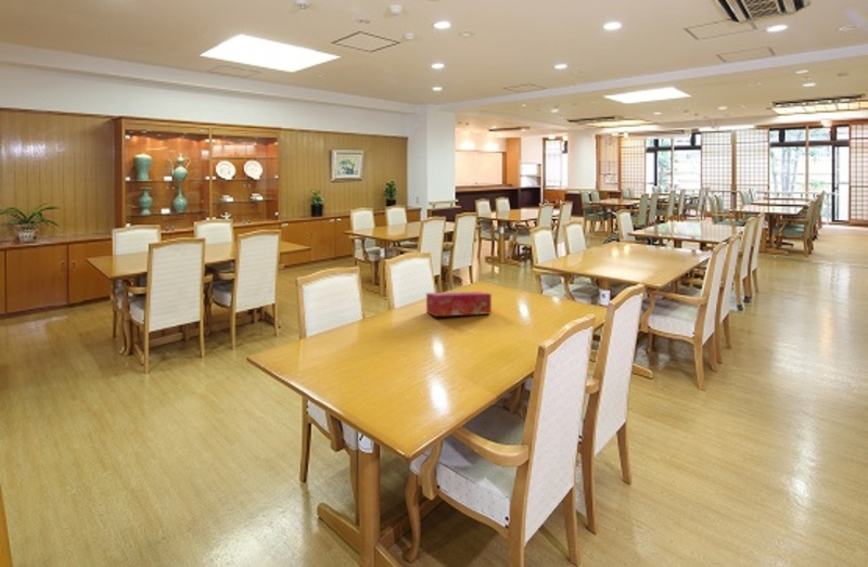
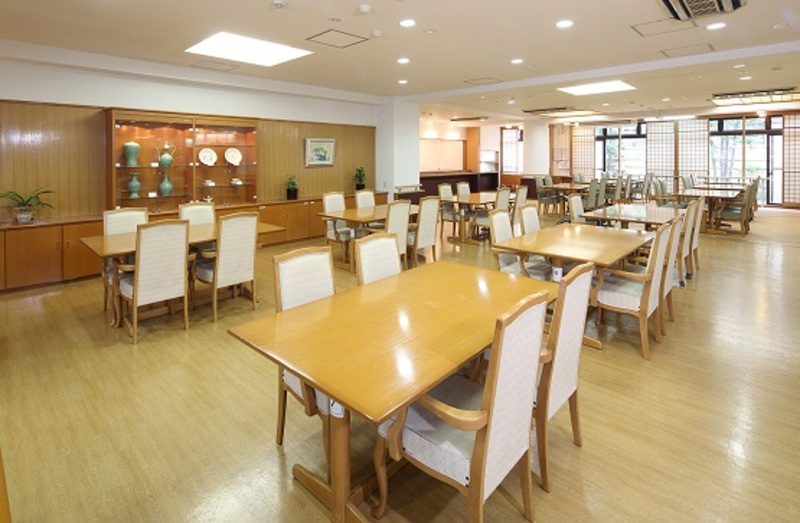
- tissue box [425,291,493,318]
